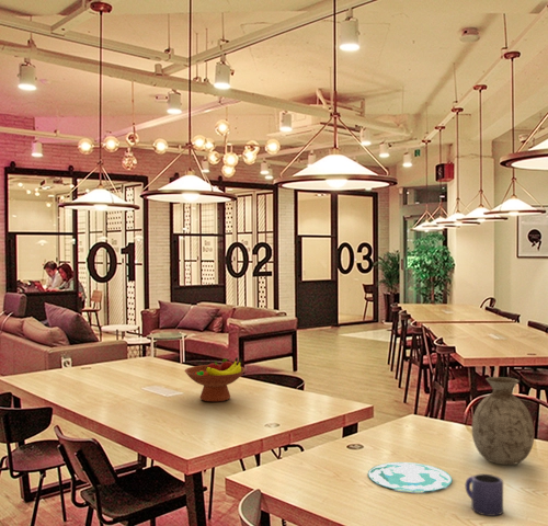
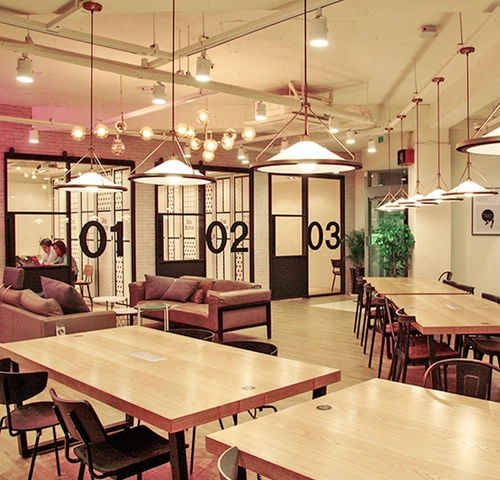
- vase [470,376,535,466]
- fruit bowl [184,356,247,403]
- mug [464,473,504,517]
- plate [367,461,453,492]
